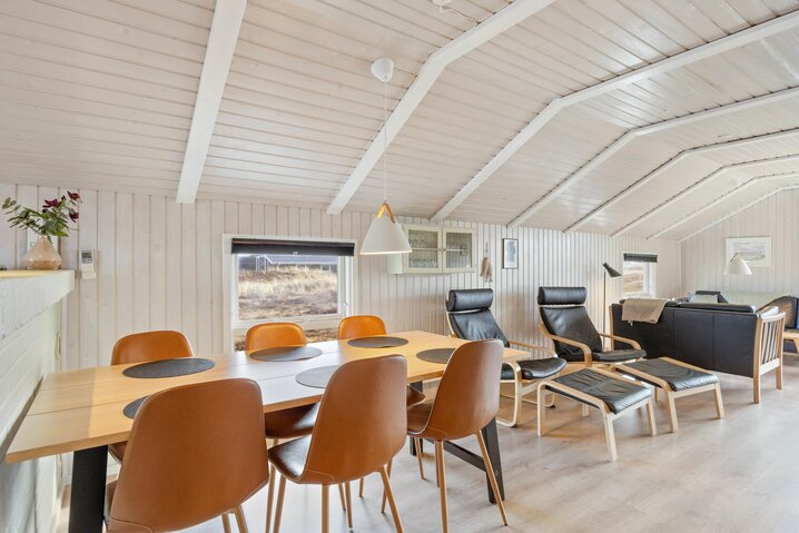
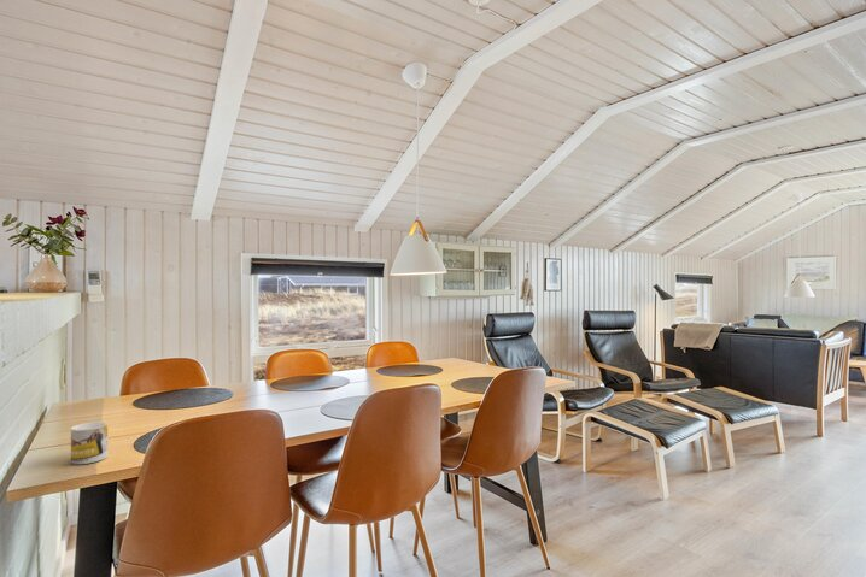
+ mug [70,420,109,465]
